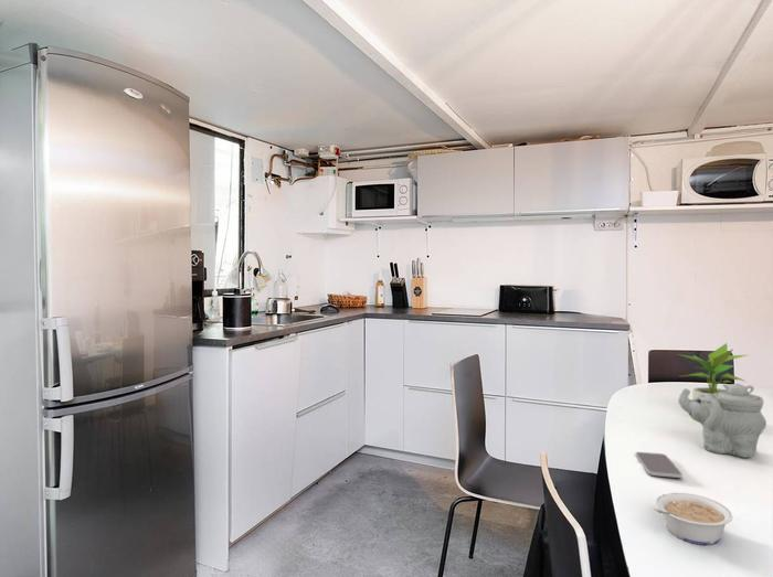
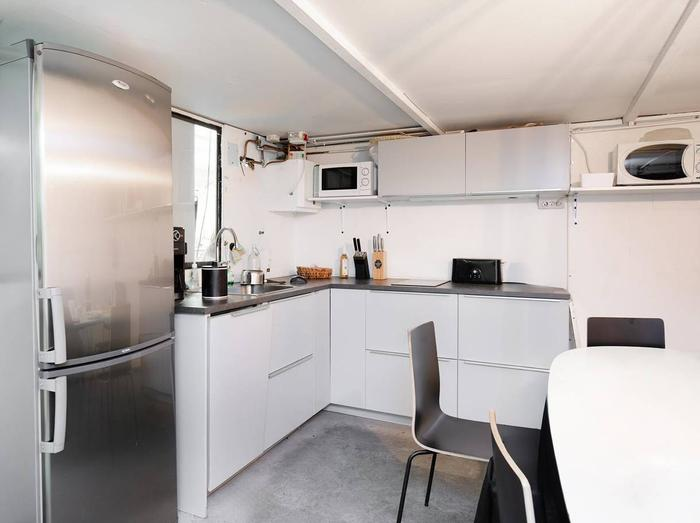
- smartphone [635,451,684,479]
- legume [653,492,733,546]
- potted plant [677,342,748,399]
- teapot [677,382,767,458]
